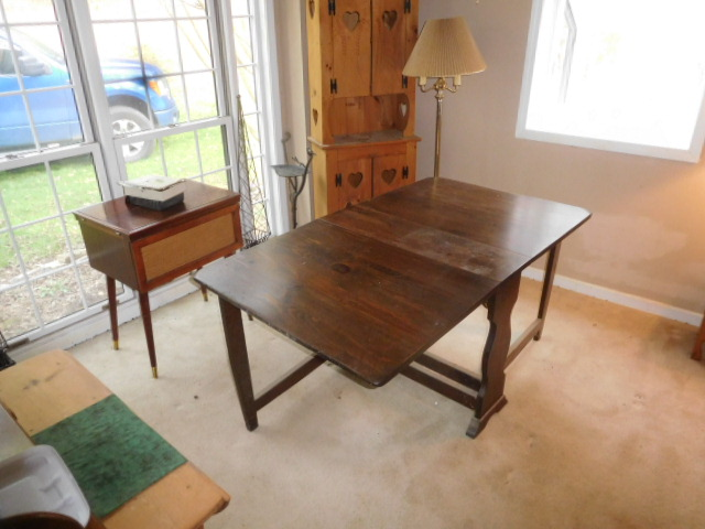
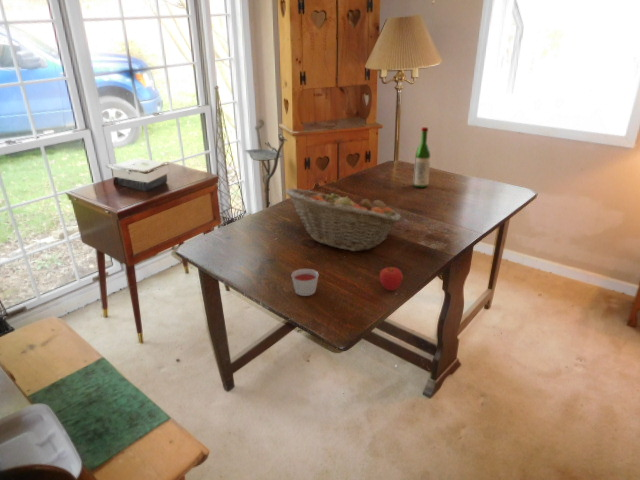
+ wine bottle [412,126,431,188]
+ candle [291,268,320,297]
+ apple [379,266,404,291]
+ fruit basket [284,187,402,252]
